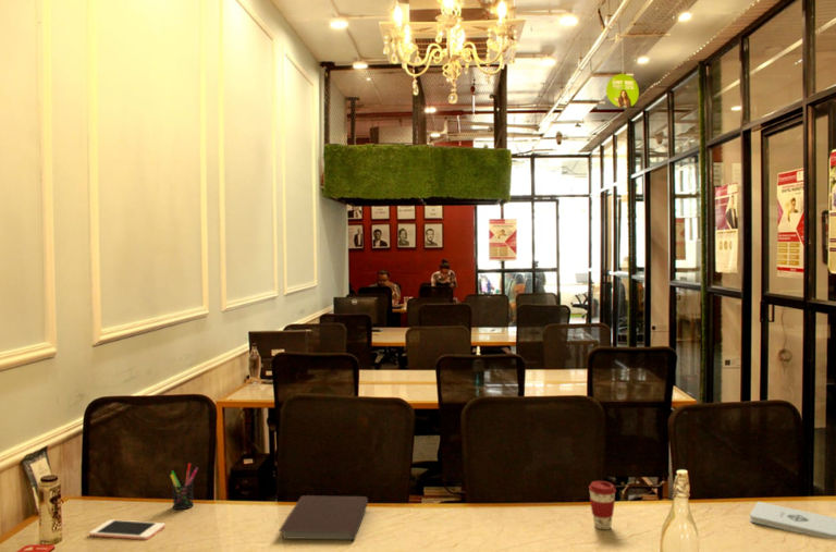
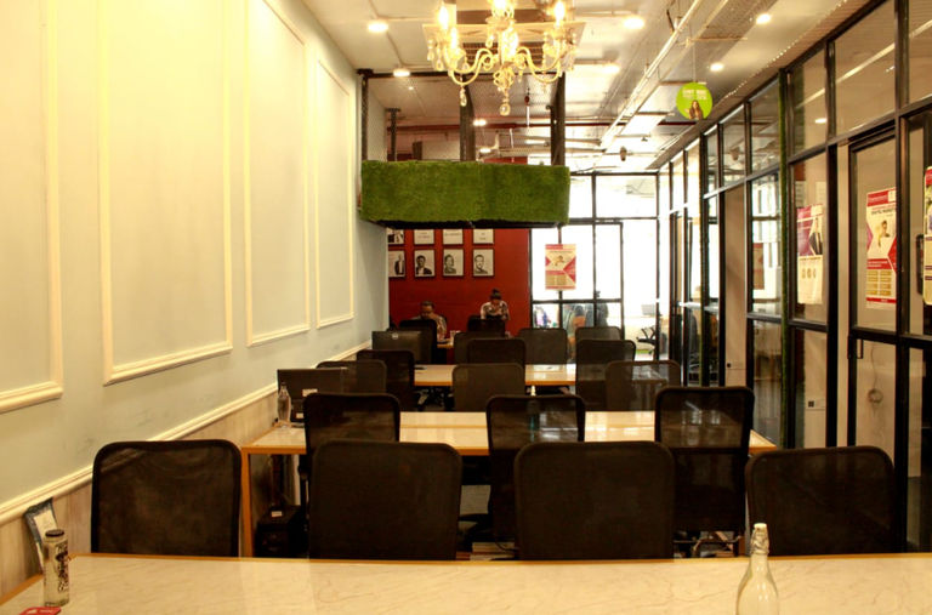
- coffee cup [588,480,617,531]
- cell phone [88,518,167,541]
- notebook [278,494,369,541]
- notepad [749,501,836,540]
- pen holder [170,463,199,511]
